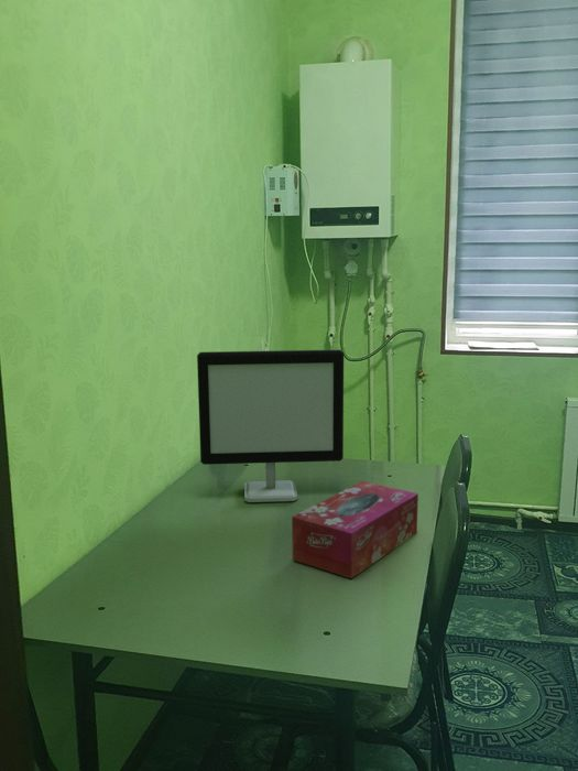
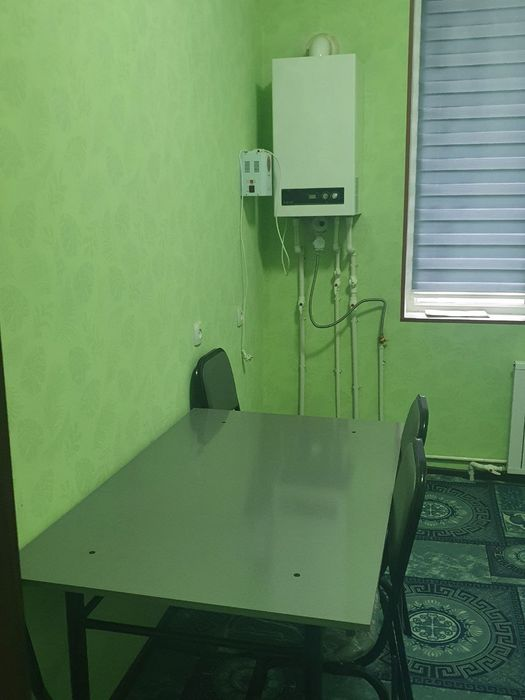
- tissue box [291,480,419,579]
- computer monitor [196,348,345,503]
